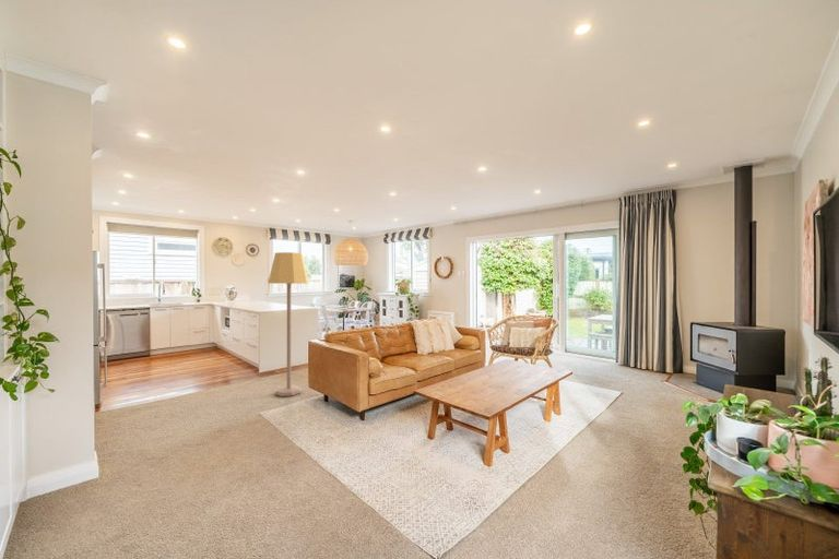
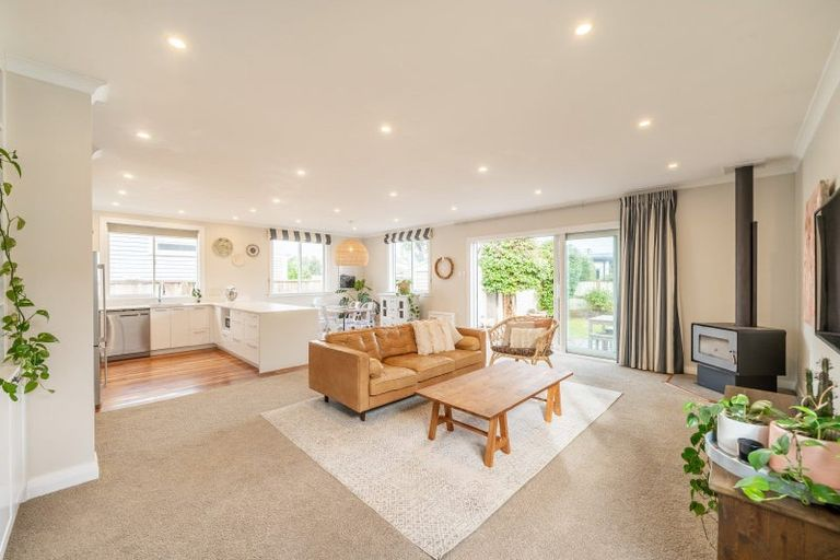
- lamp [268,251,309,397]
